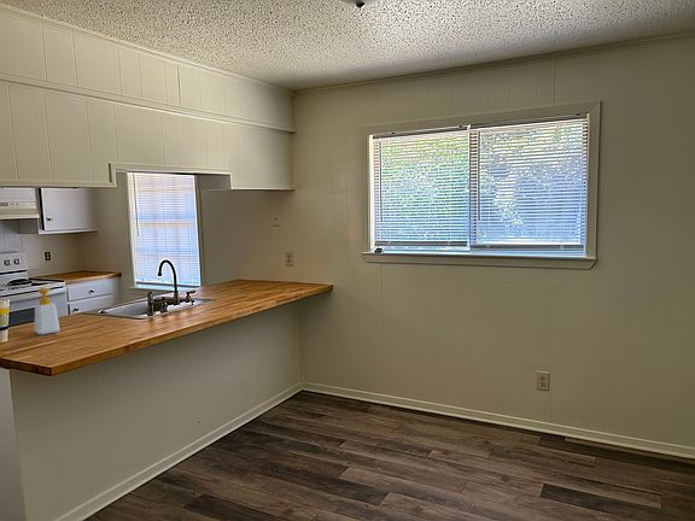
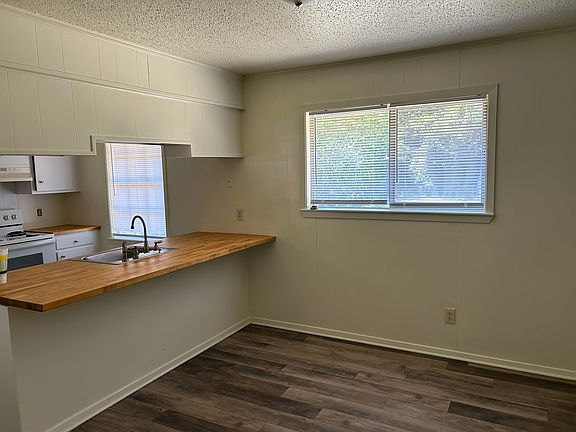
- soap bottle [34,287,60,335]
